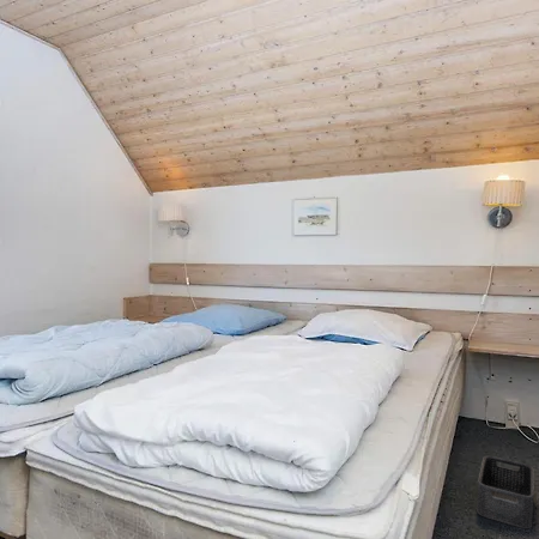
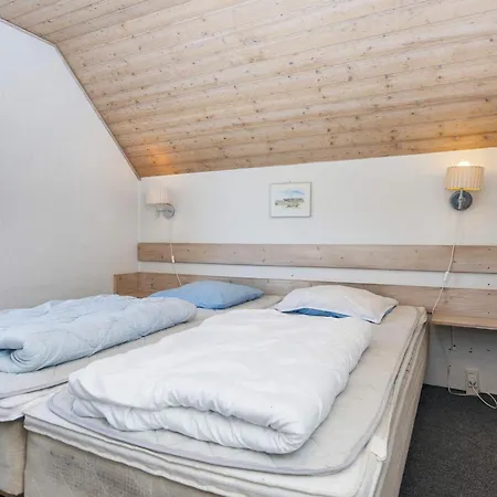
- storage bin [476,455,535,529]
